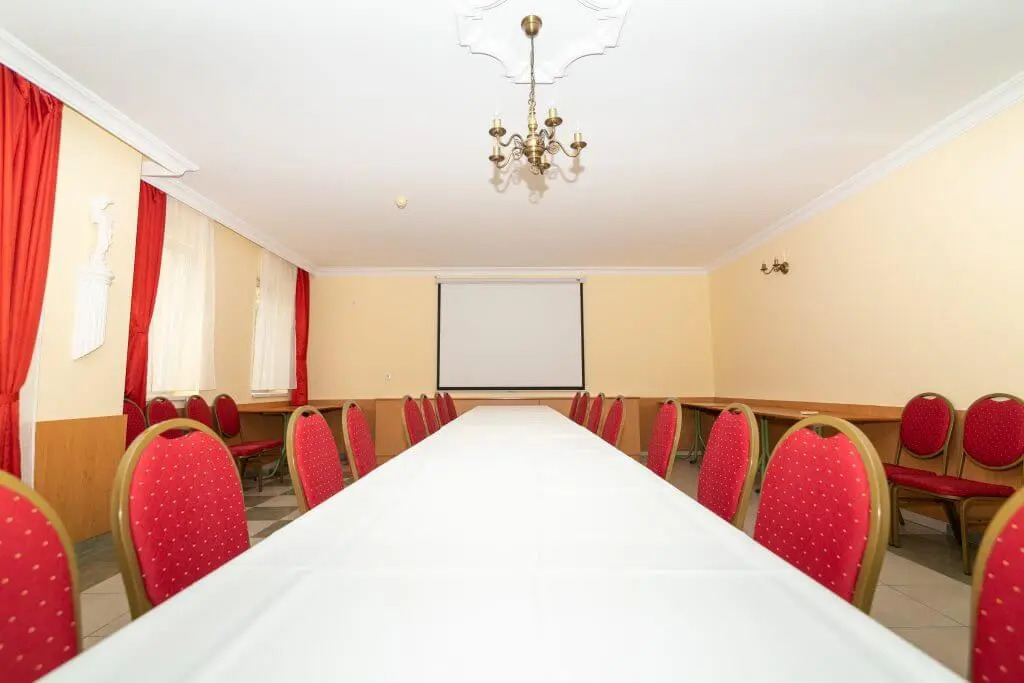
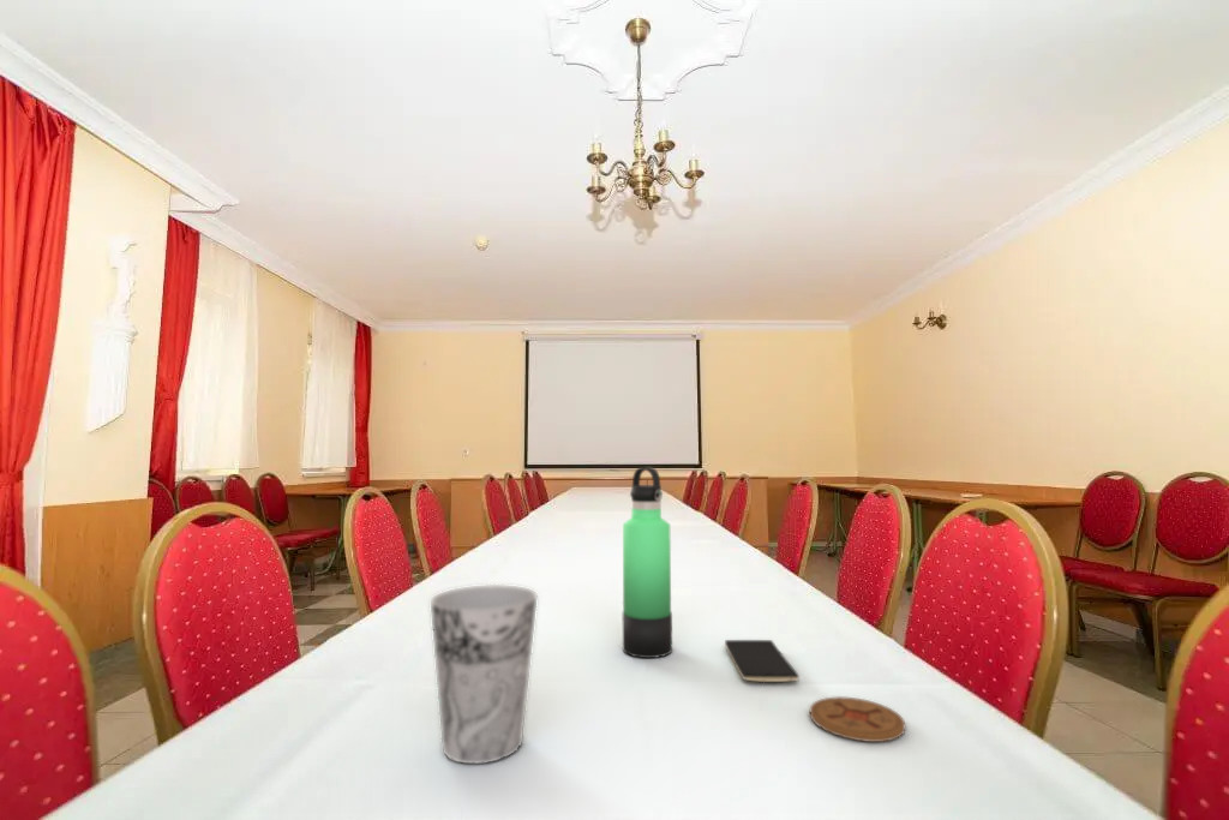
+ coaster [809,695,906,743]
+ smartphone [724,639,801,683]
+ cup [430,583,539,765]
+ thermos bottle [622,466,673,659]
